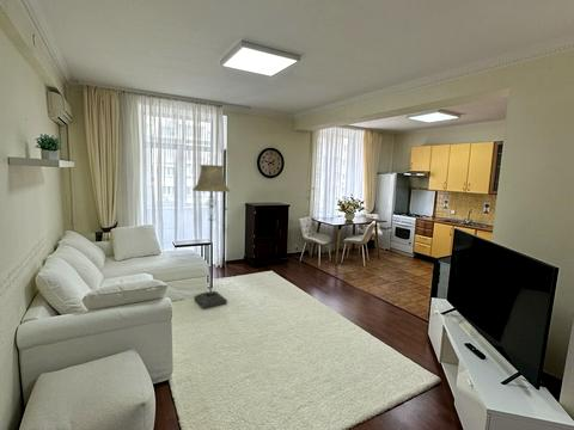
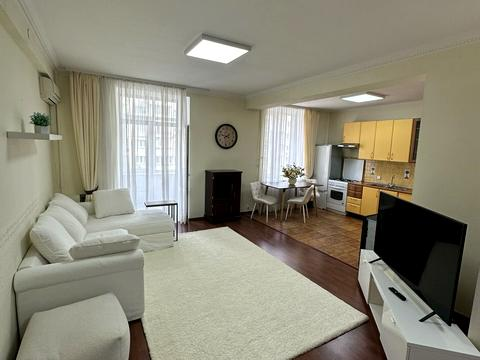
- floor lamp [191,164,231,311]
